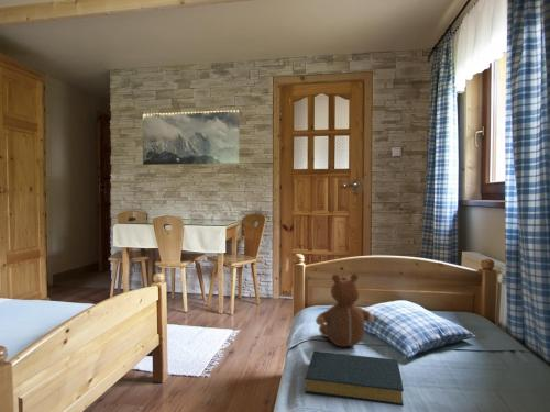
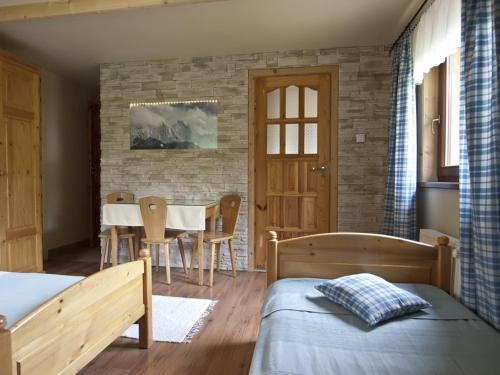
- teddy bear [315,272,375,348]
- hardback book [304,350,405,408]
